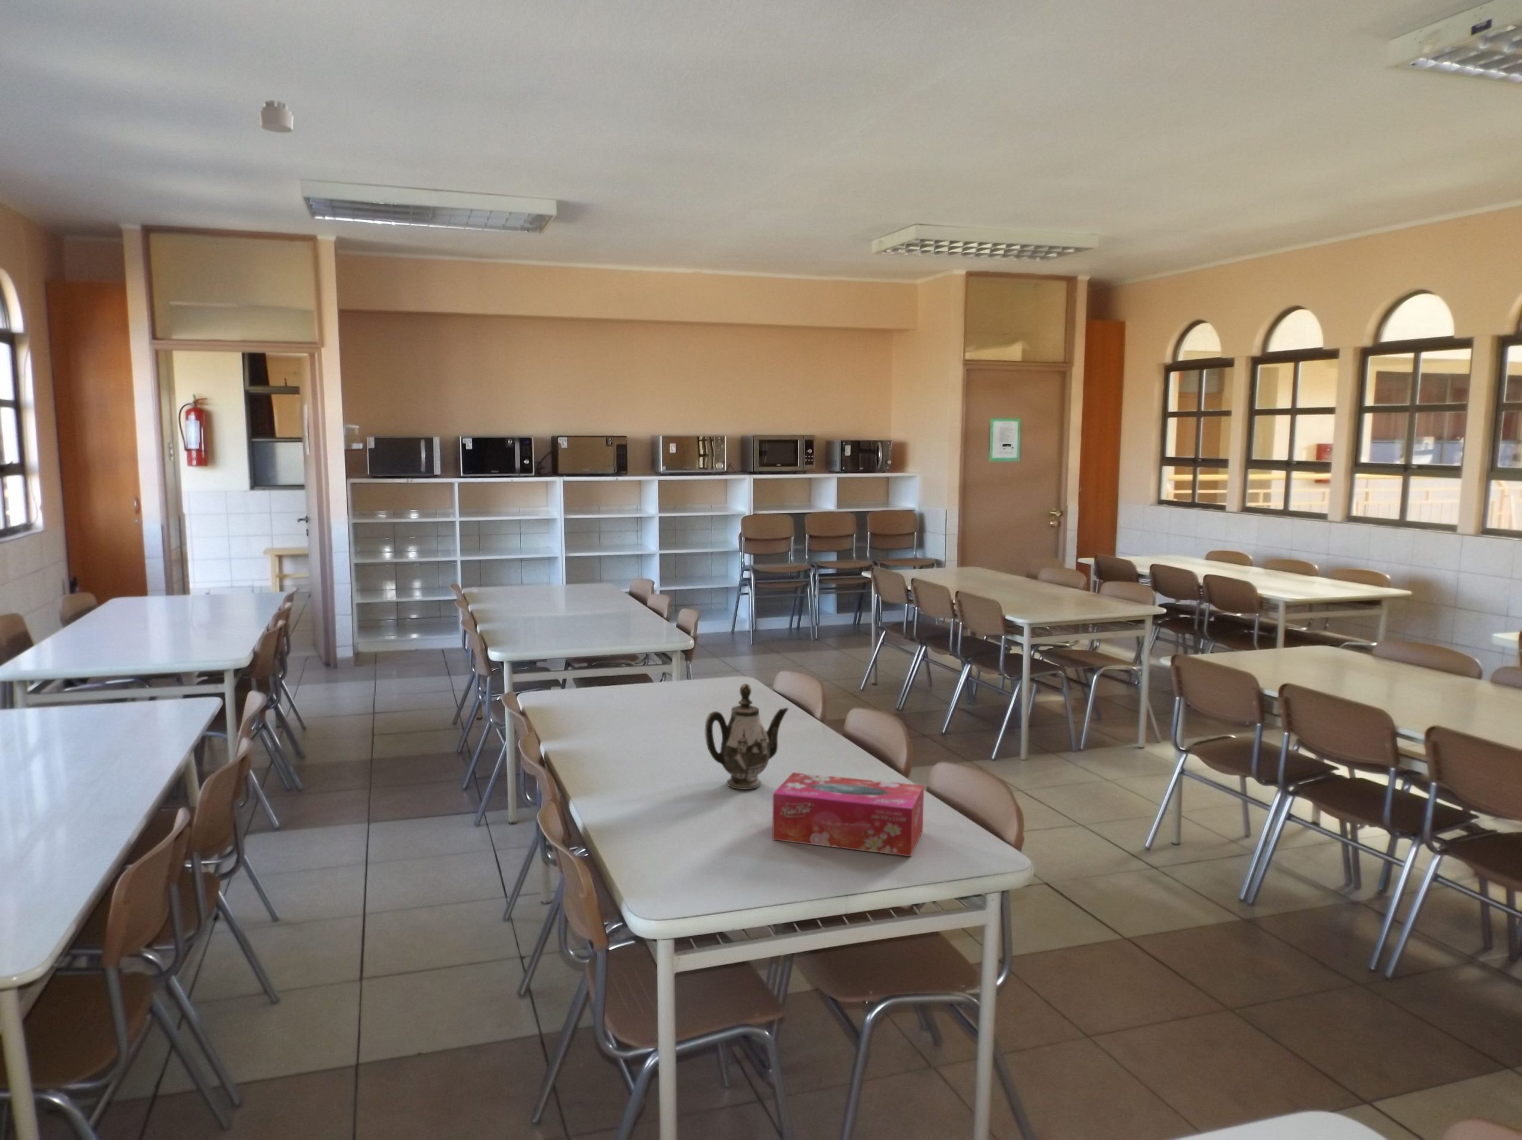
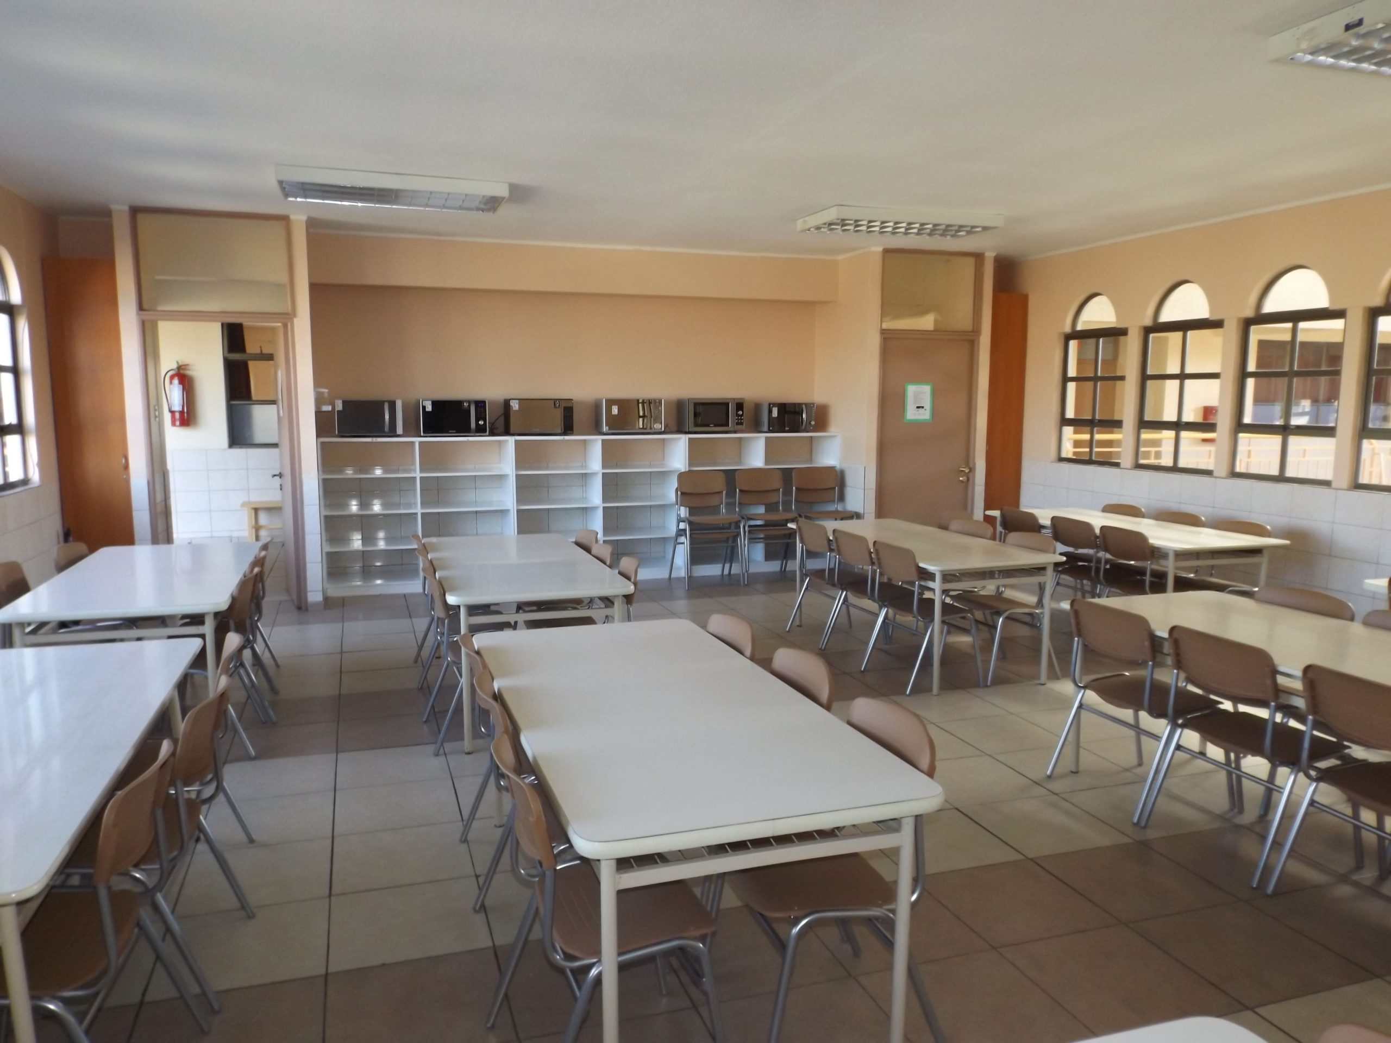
- smoke detector [259,99,294,134]
- tissue box [772,772,924,856]
- teapot [705,683,789,790]
